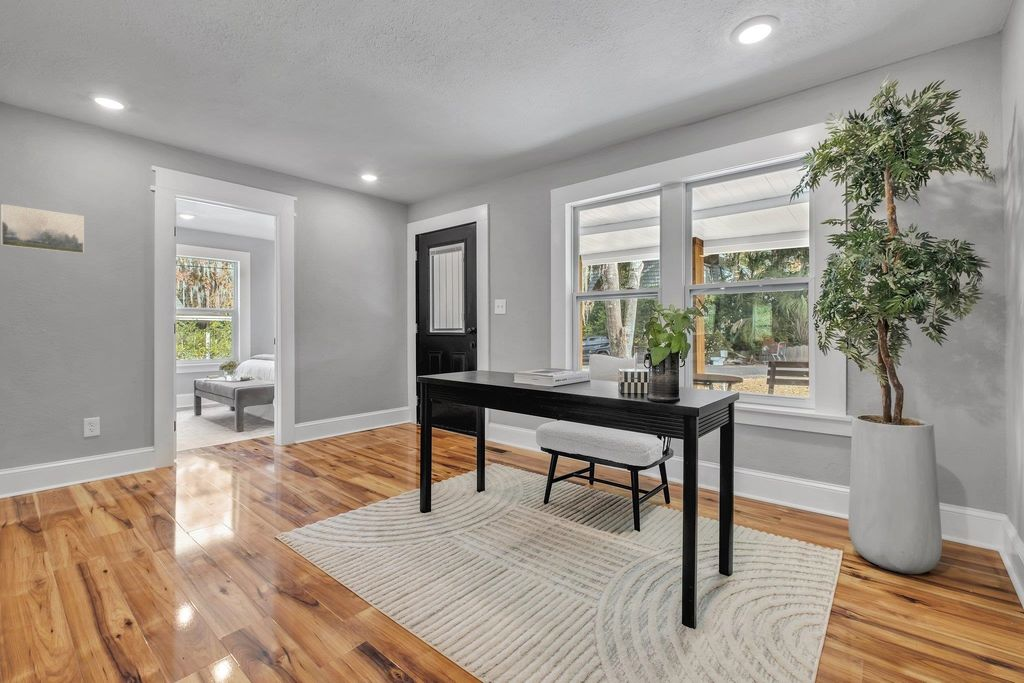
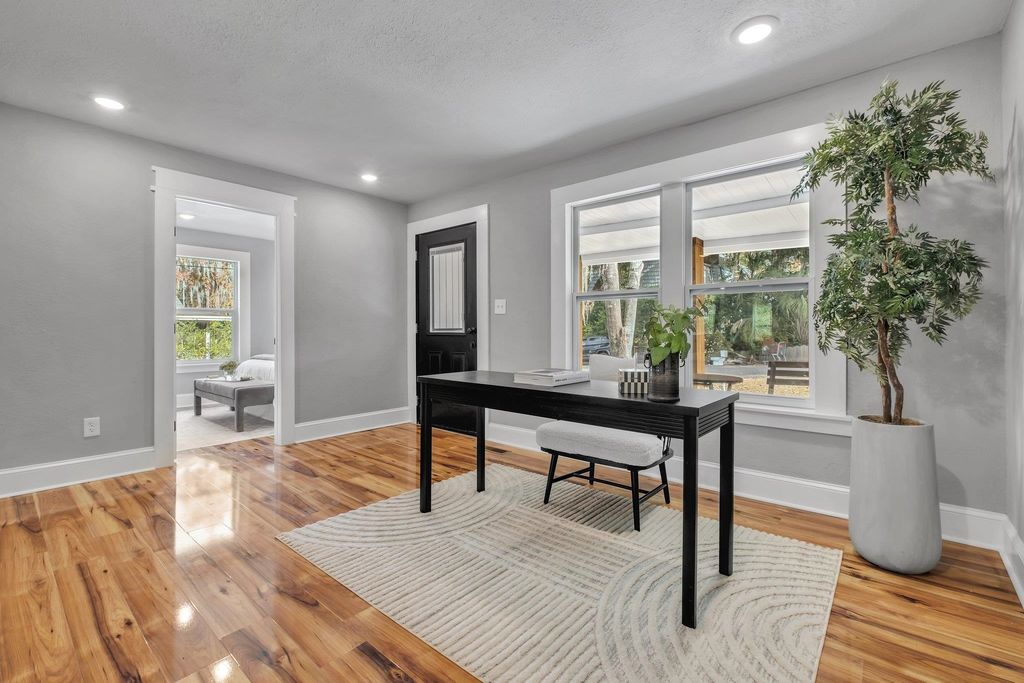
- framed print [0,203,85,255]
